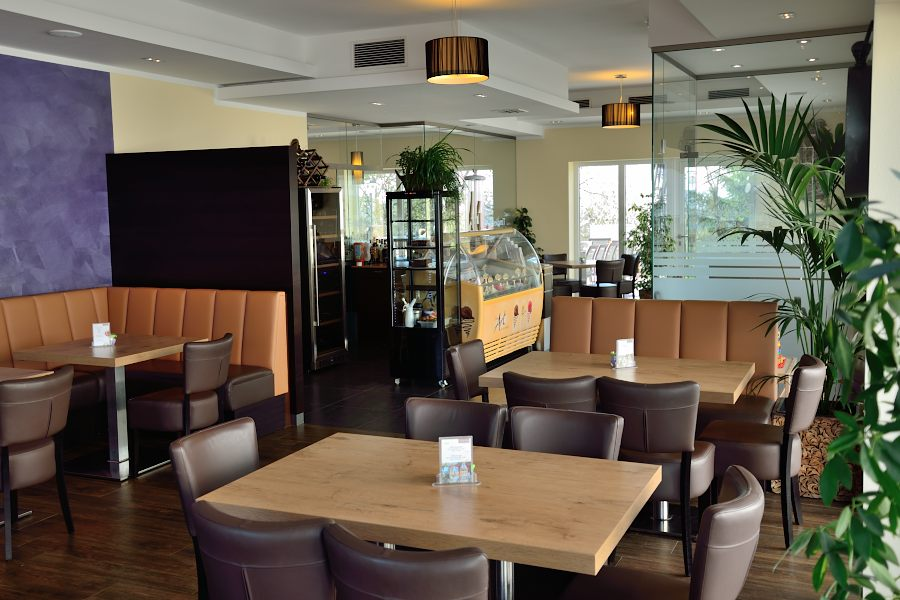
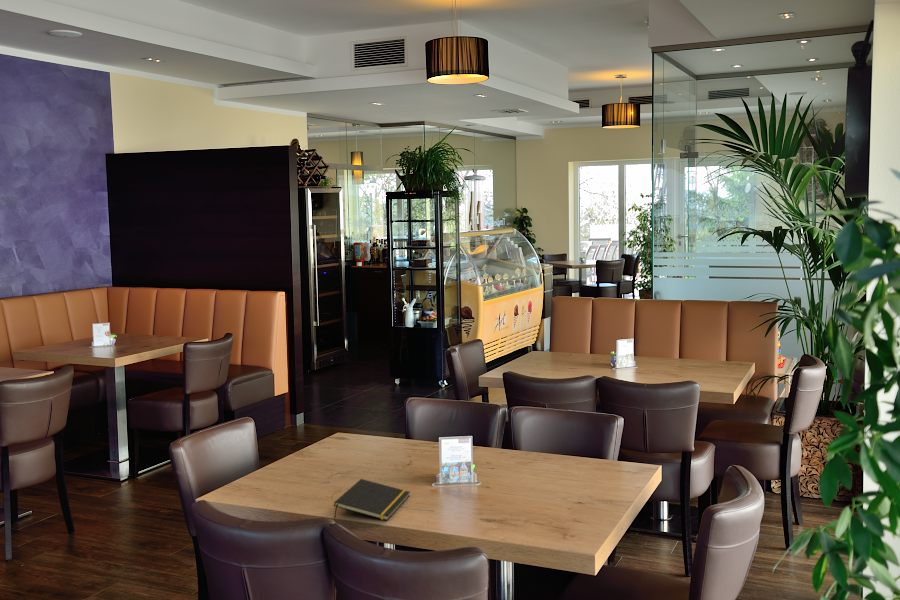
+ notepad [333,478,411,521]
